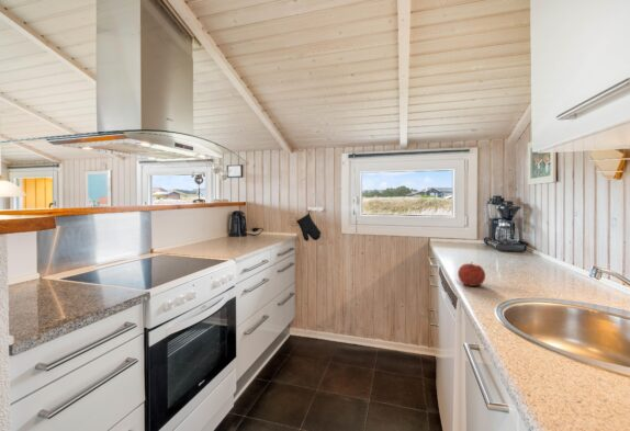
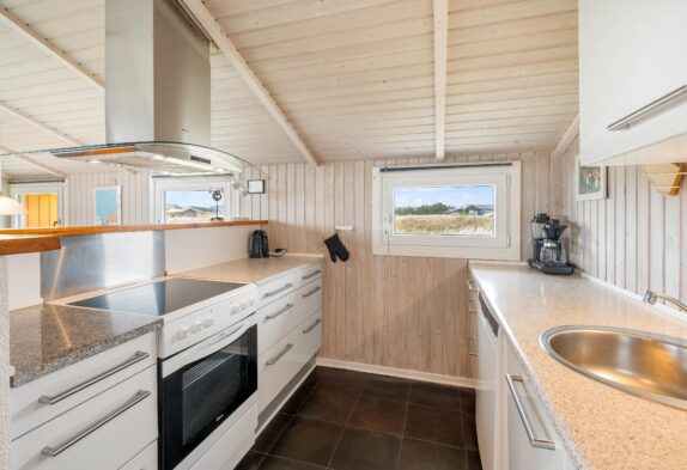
- fruit [457,261,486,287]
